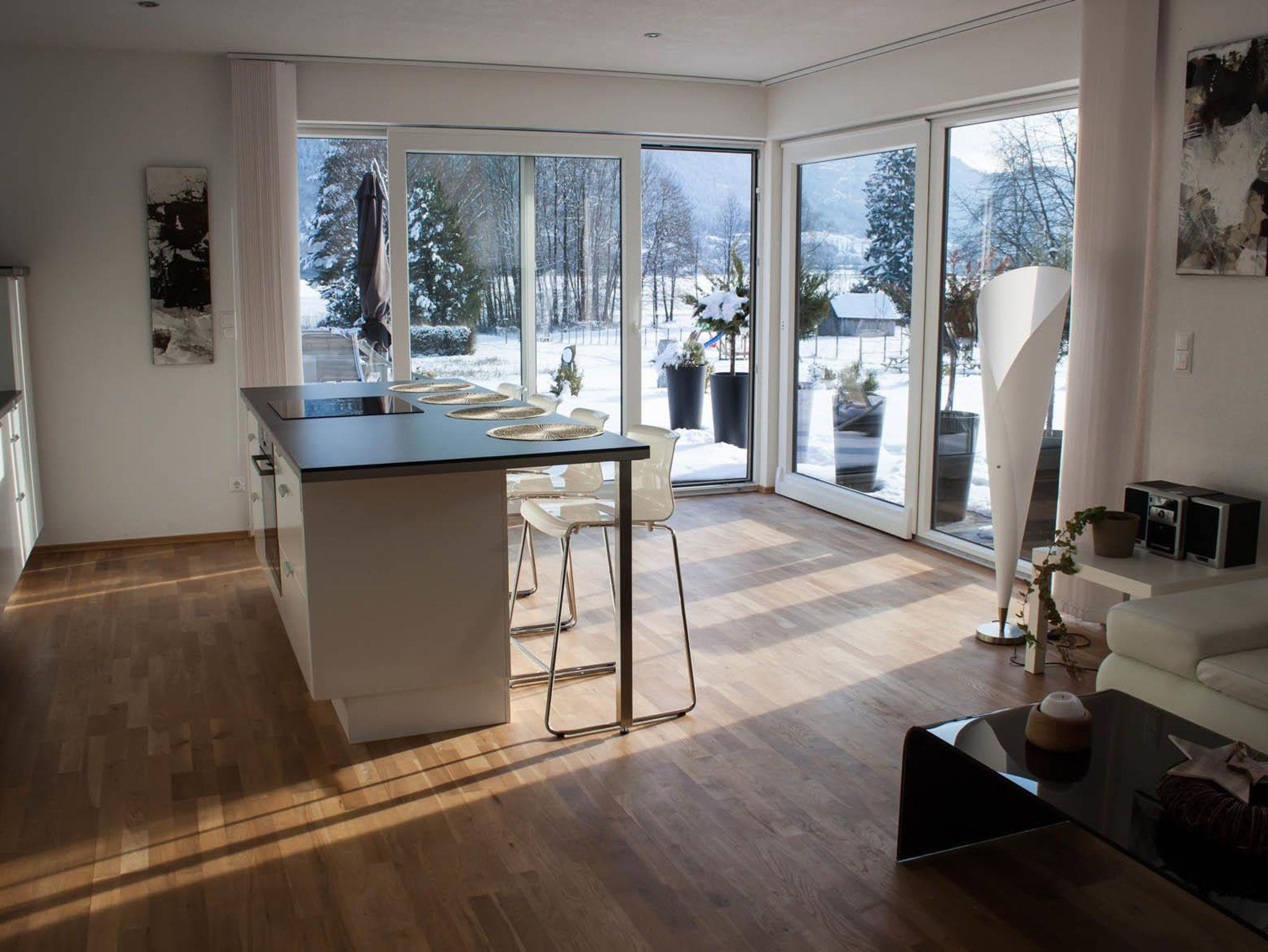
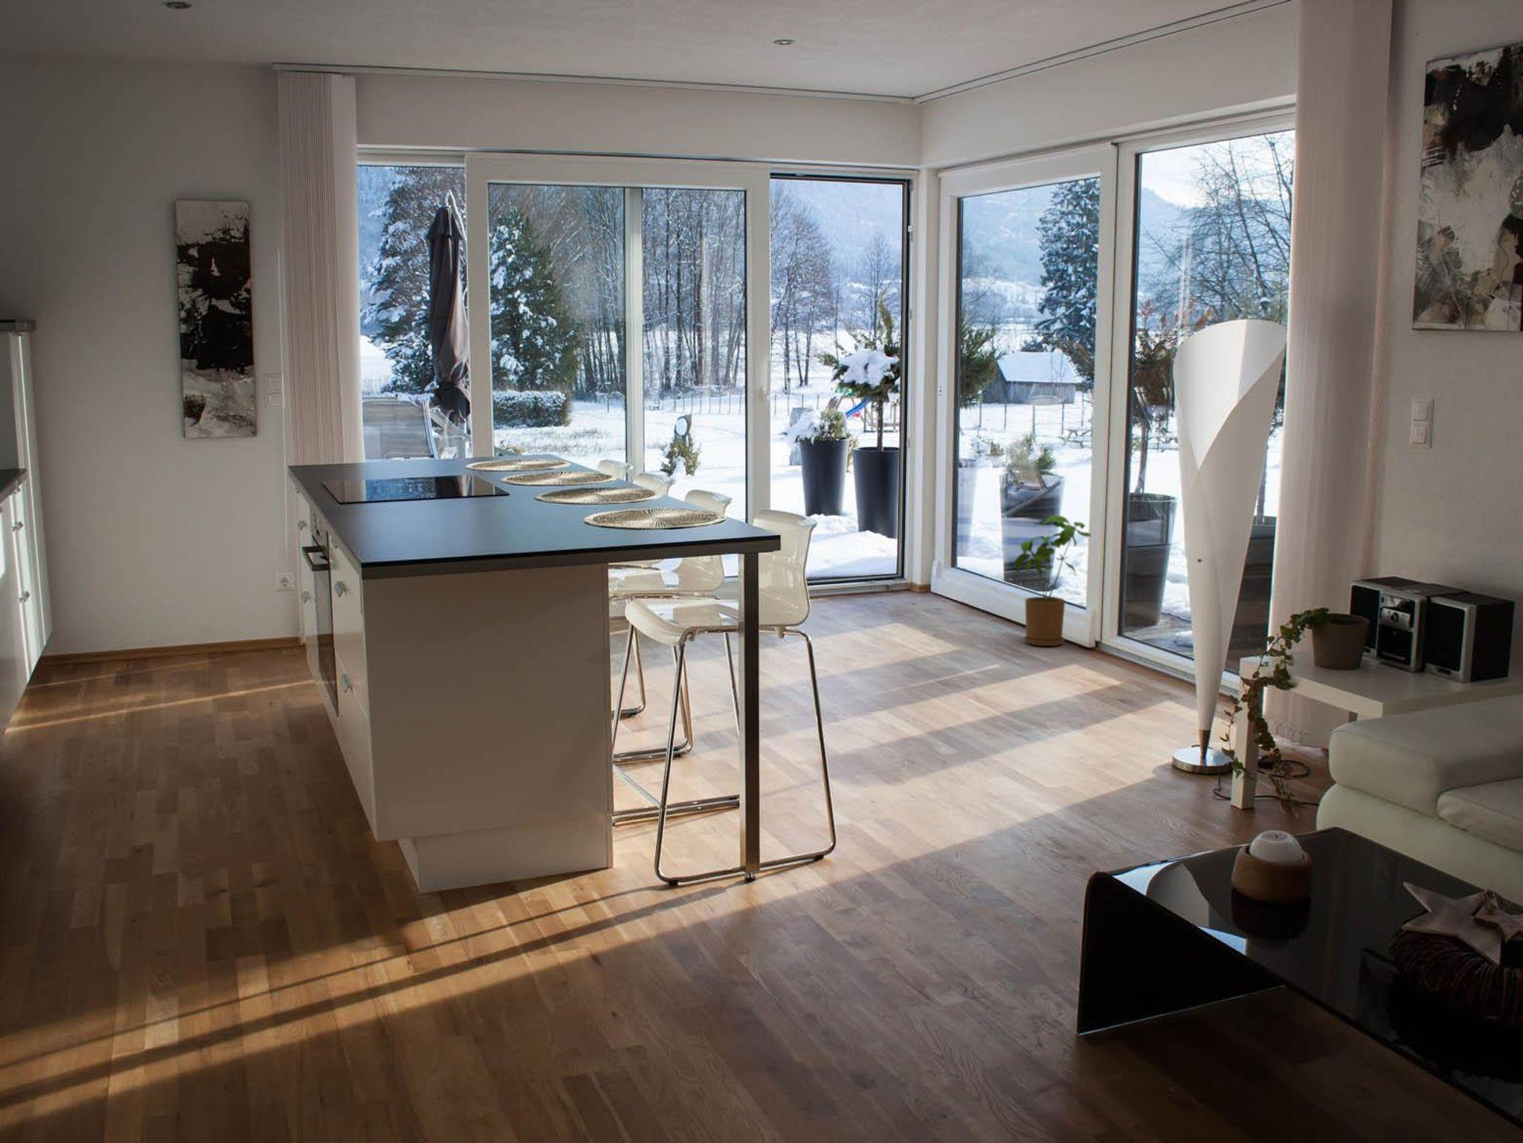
+ house plant [1015,515,1092,647]
